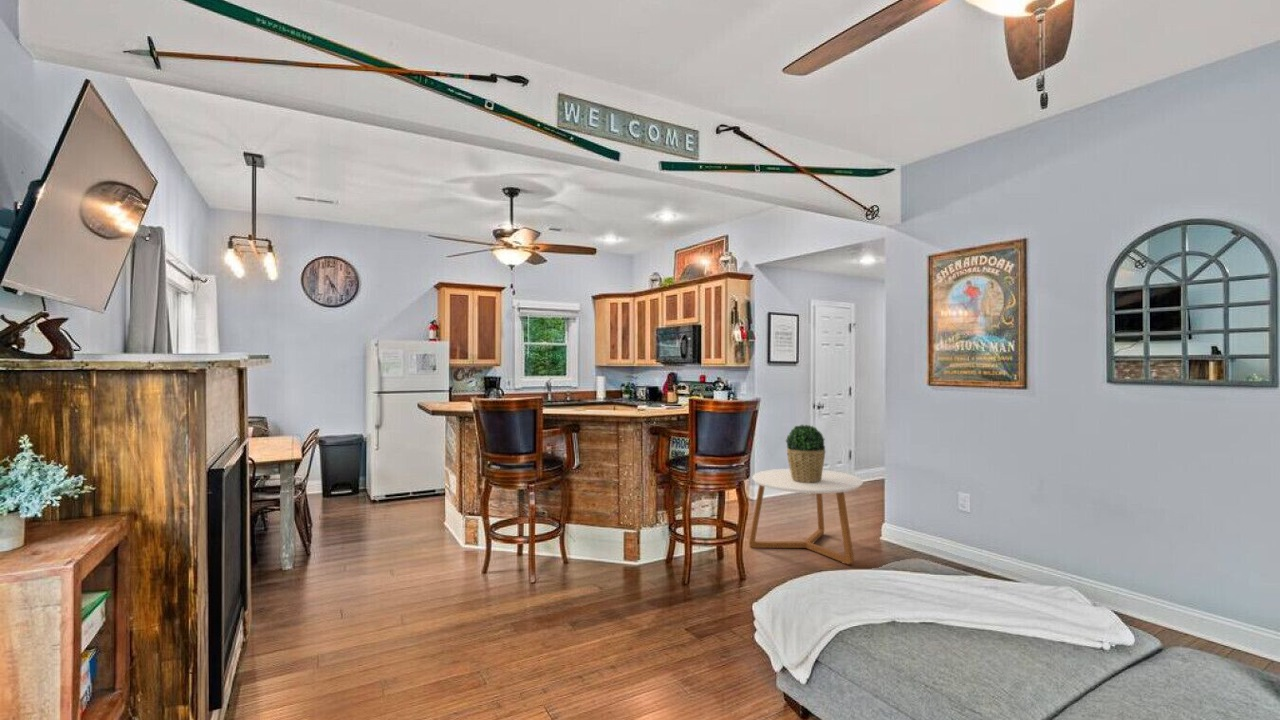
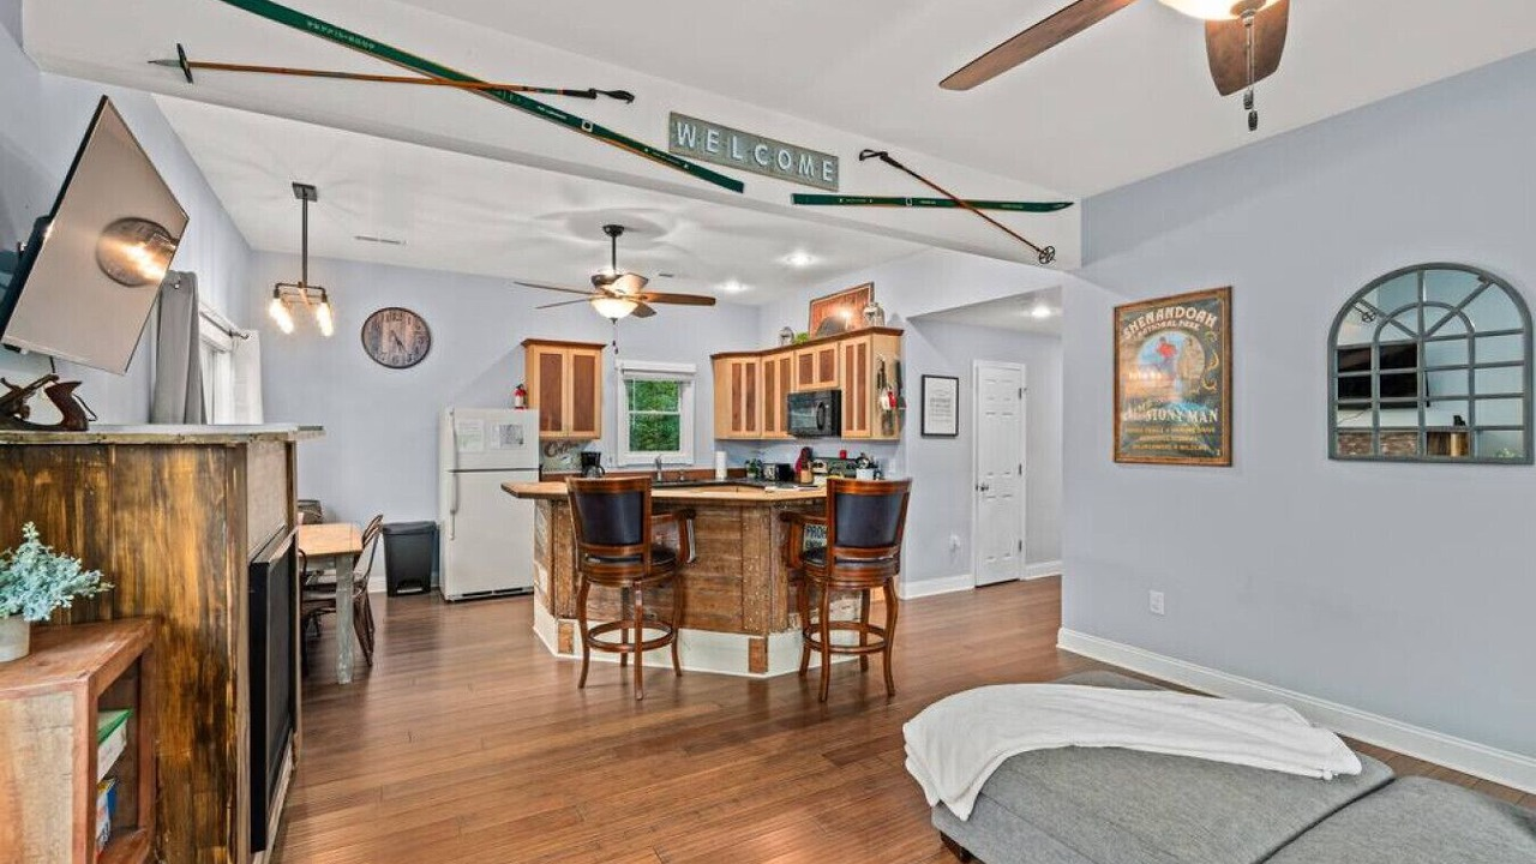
- potted plant [785,424,827,483]
- coffee table [748,468,864,565]
